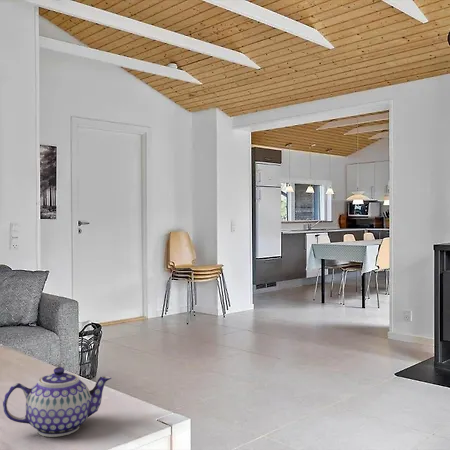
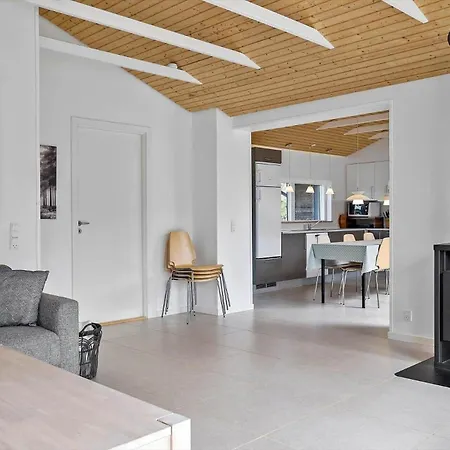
- teapot [2,366,112,438]
